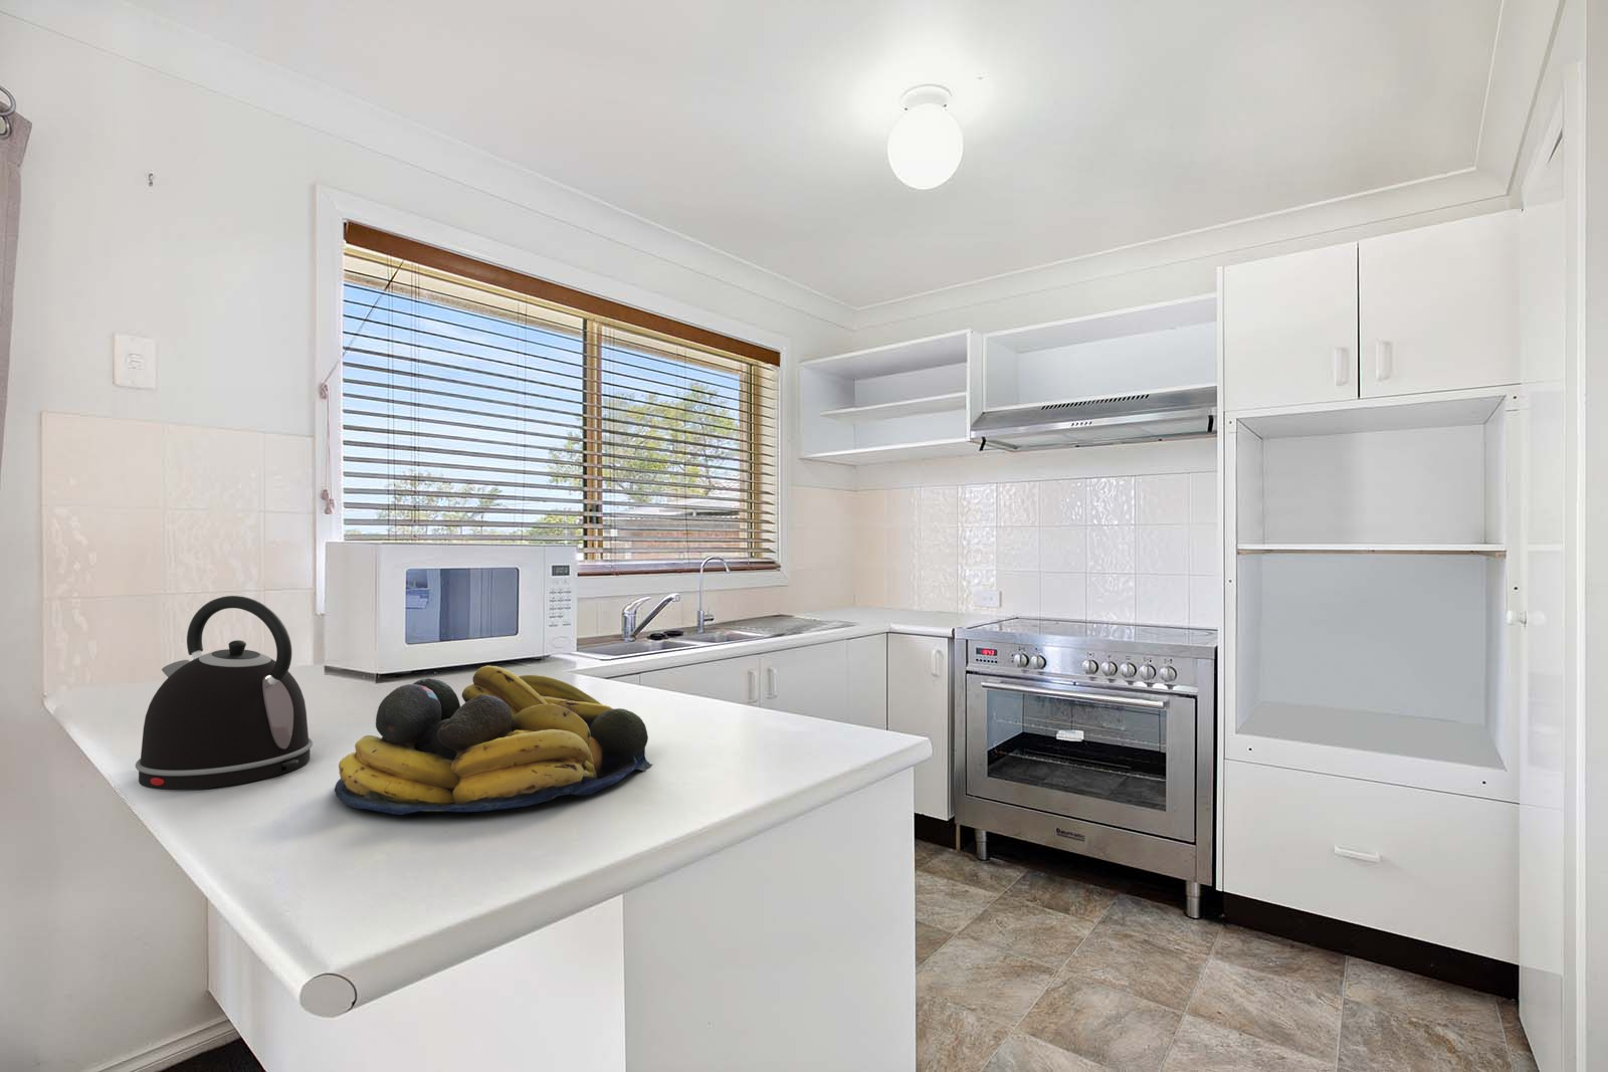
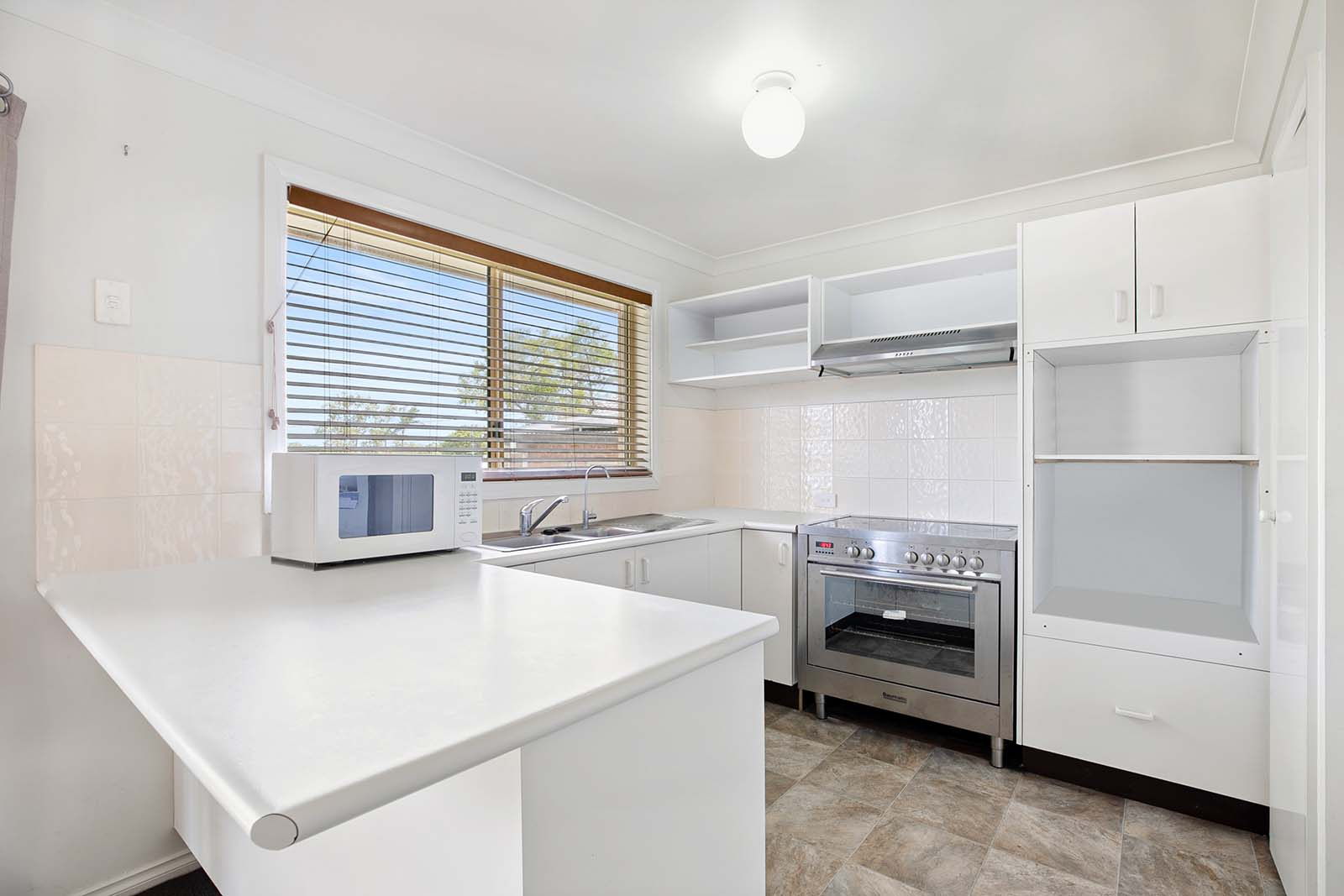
- kettle [135,595,313,791]
- fruit bowl [334,665,652,816]
